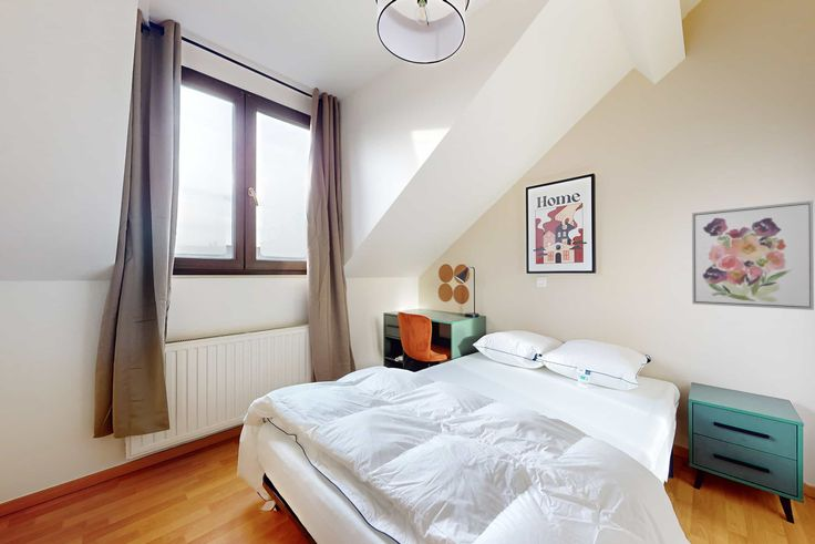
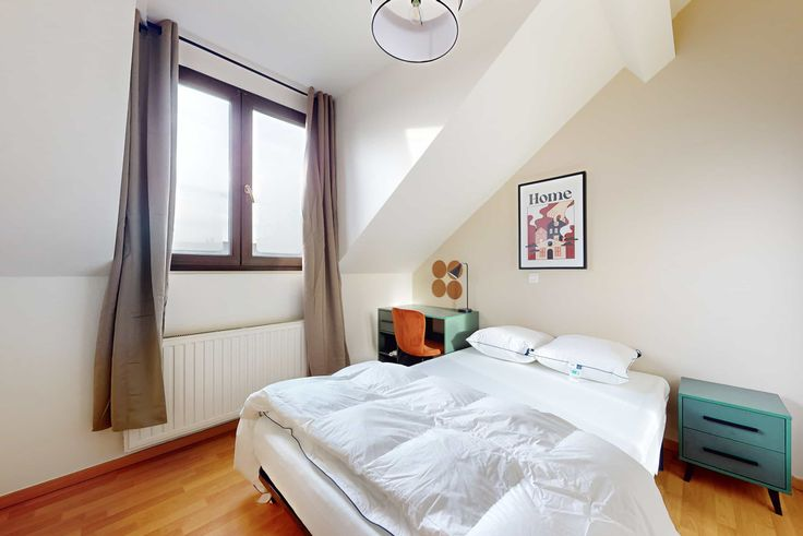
- wall art [691,199,815,311]
